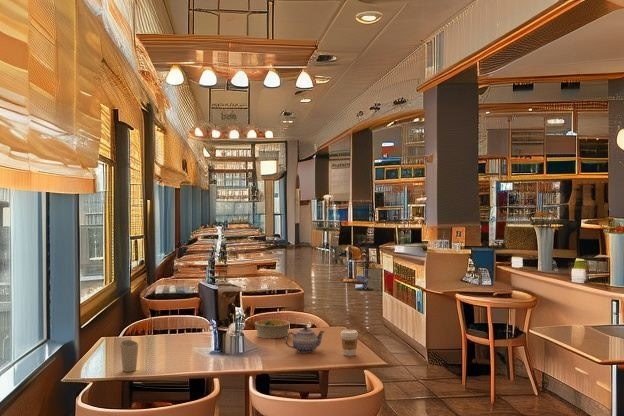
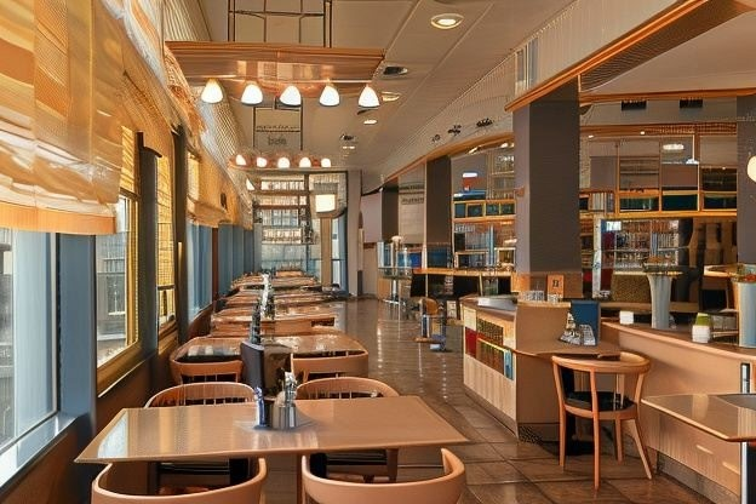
- teapot [284,325,326,354]
- cup [119,339,139,373]
- bowl [254,319,291,340]
- coffee cup [340,329,359,357]
